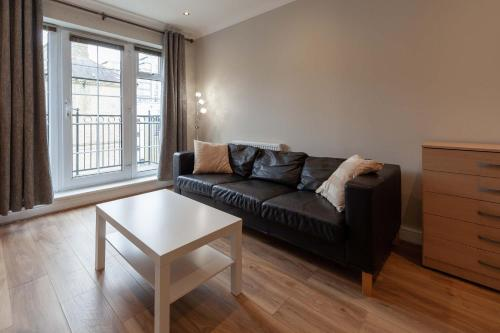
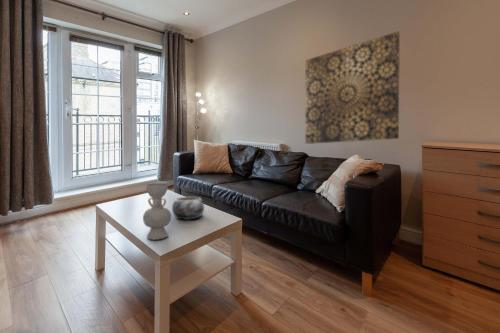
+ decorative vase [142,183,172,241]
+ decorative bowl [171,196,205,221]
+ wall art [304,30,401,145]
